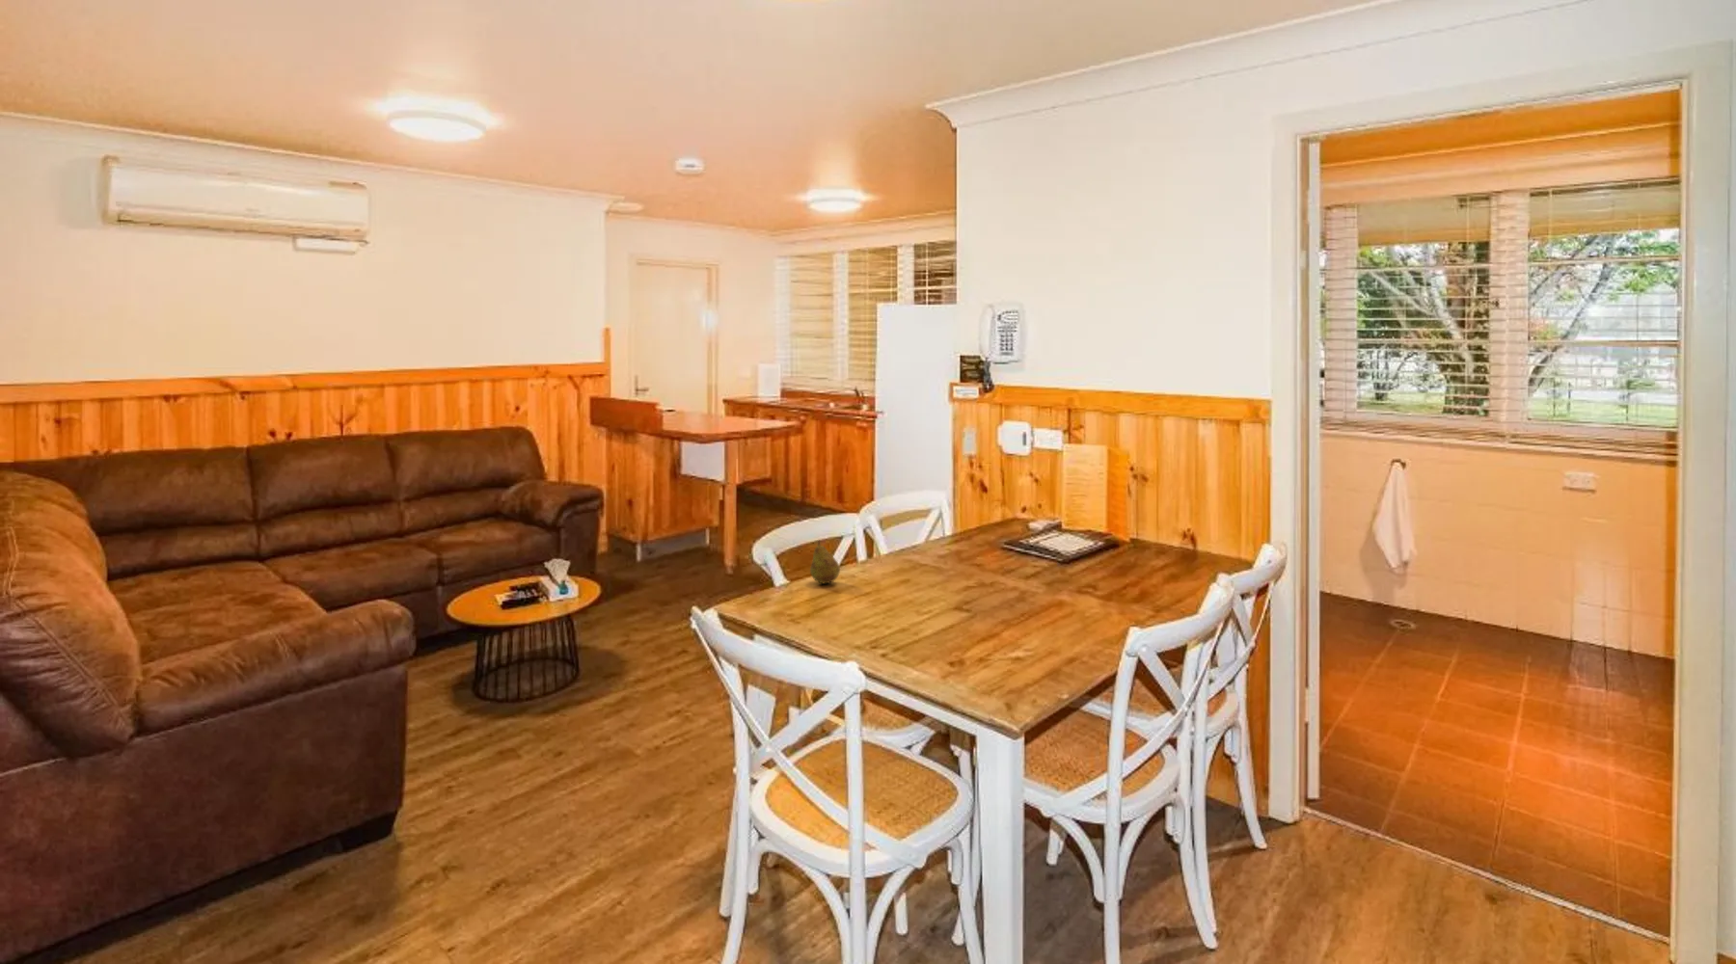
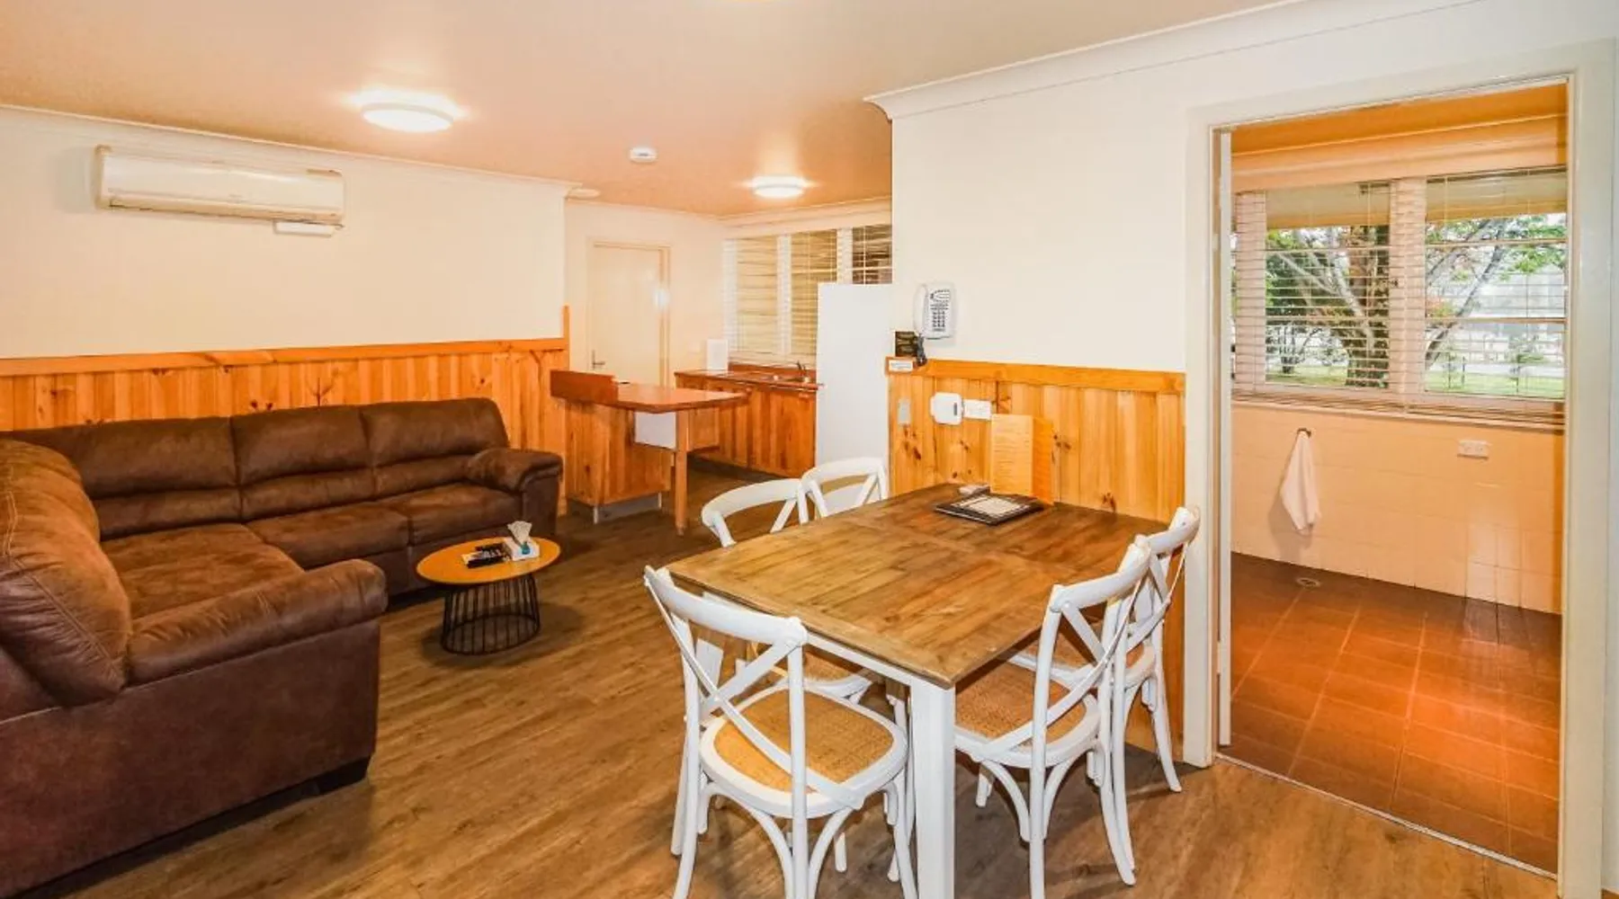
- fruit [809,540,841,584]
